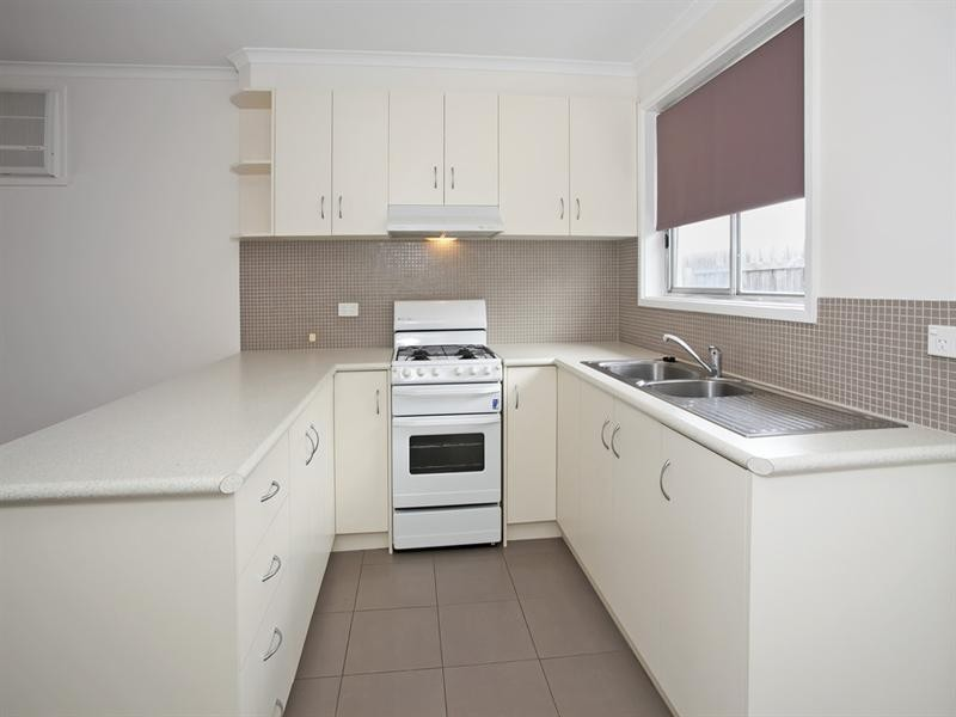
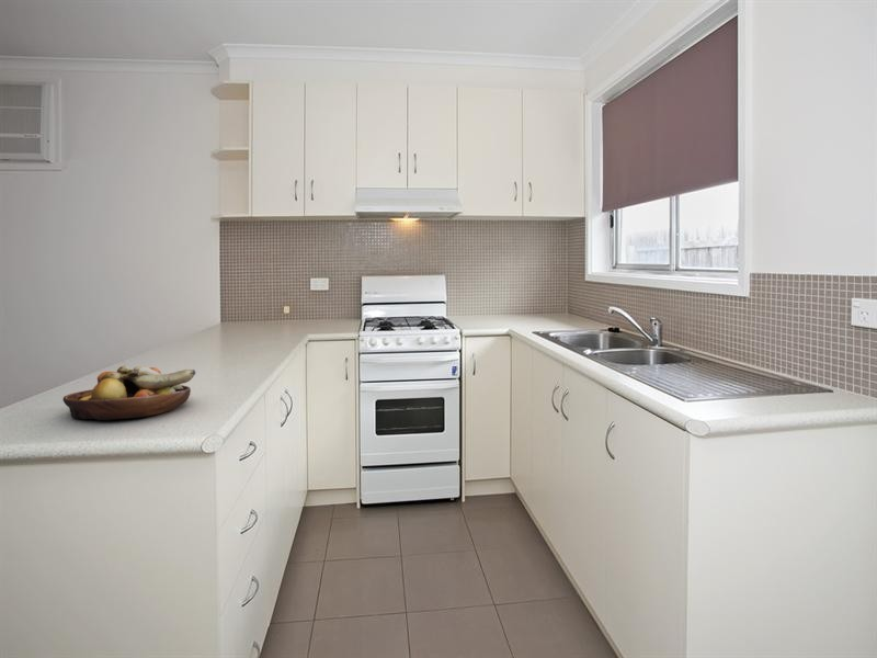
+ fruit bowl [61,365,196,421]
